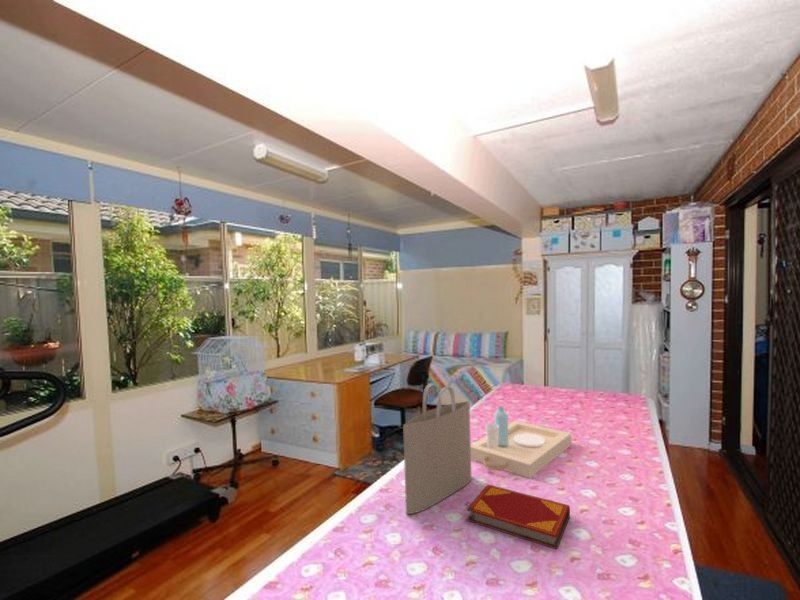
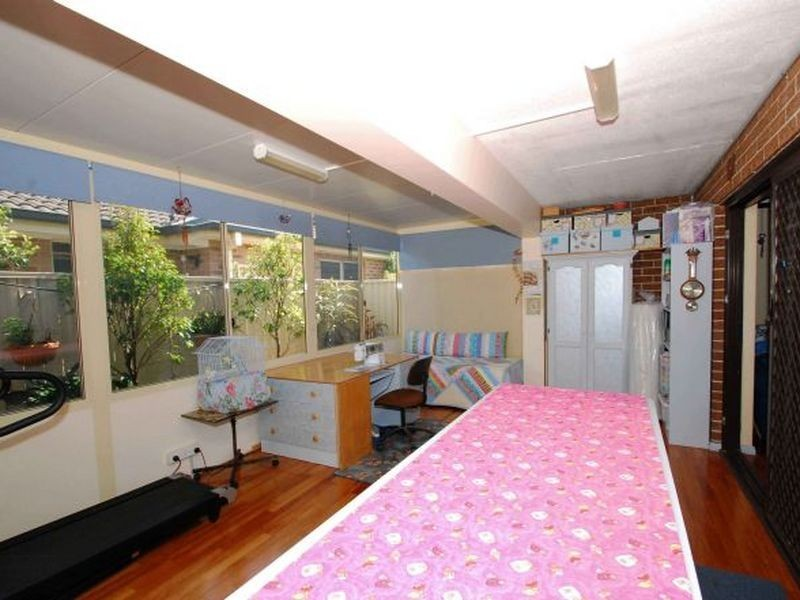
- serving tray [471,406,572,479]
- tote bag [402,382,472,515]
- hardback book [466,484,571,550]
